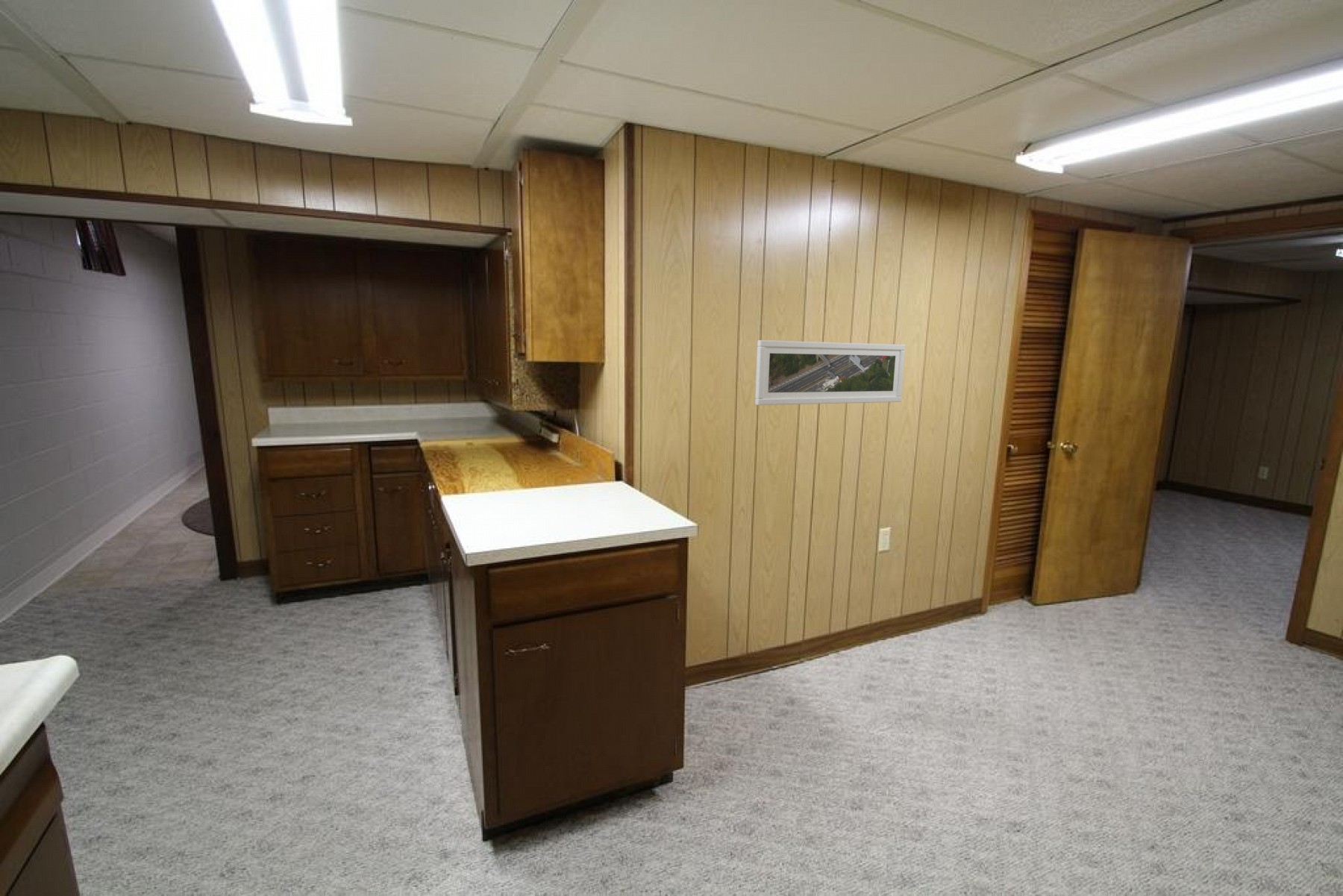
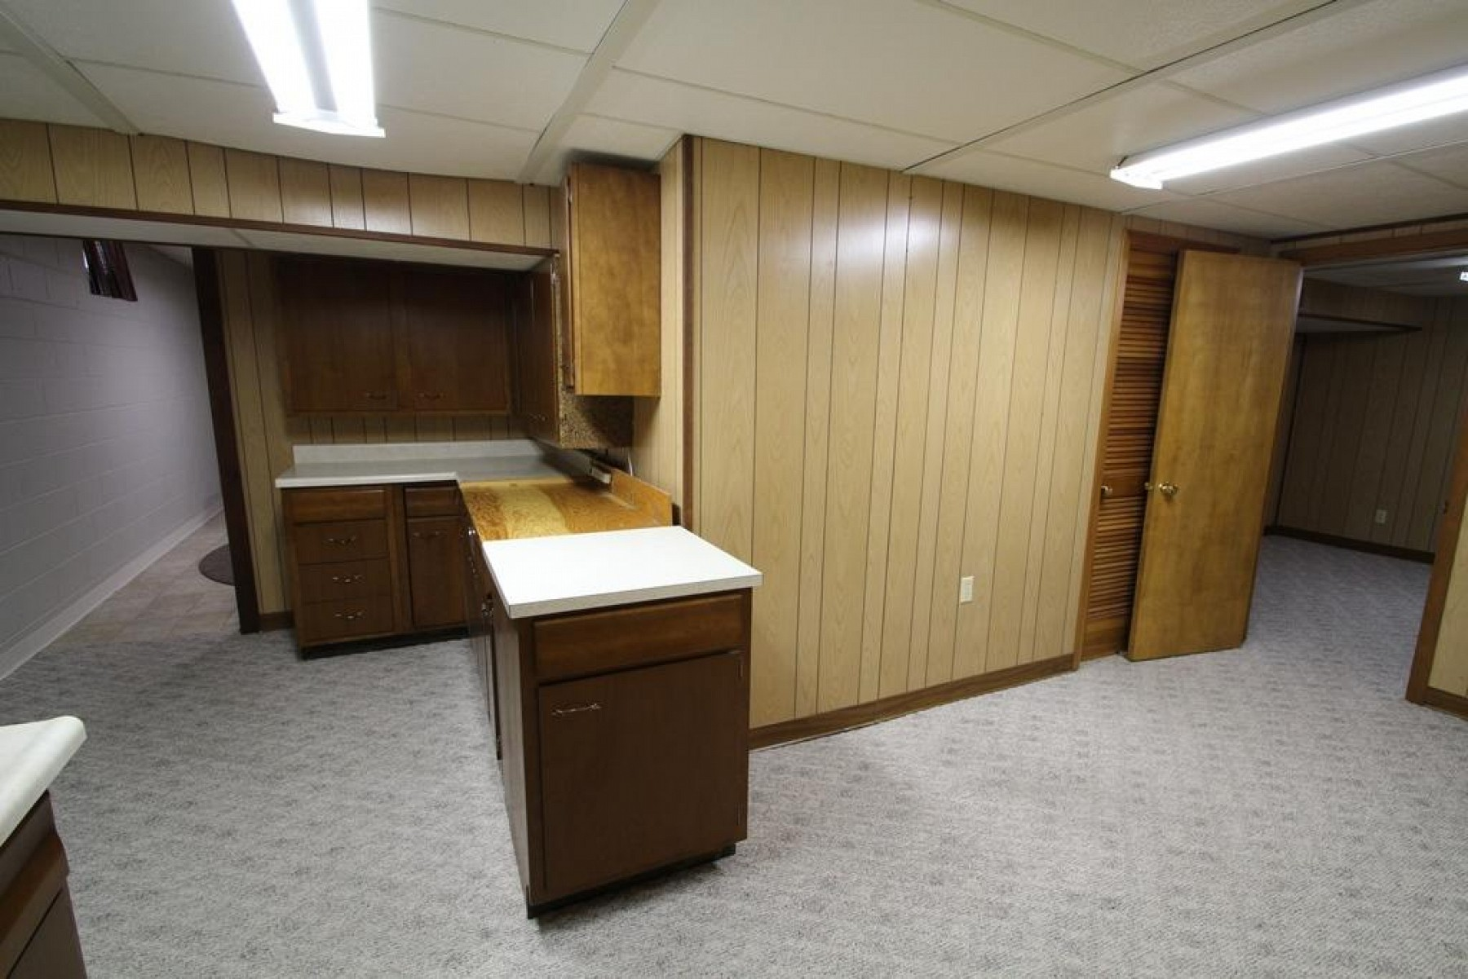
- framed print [754,339,907,406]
